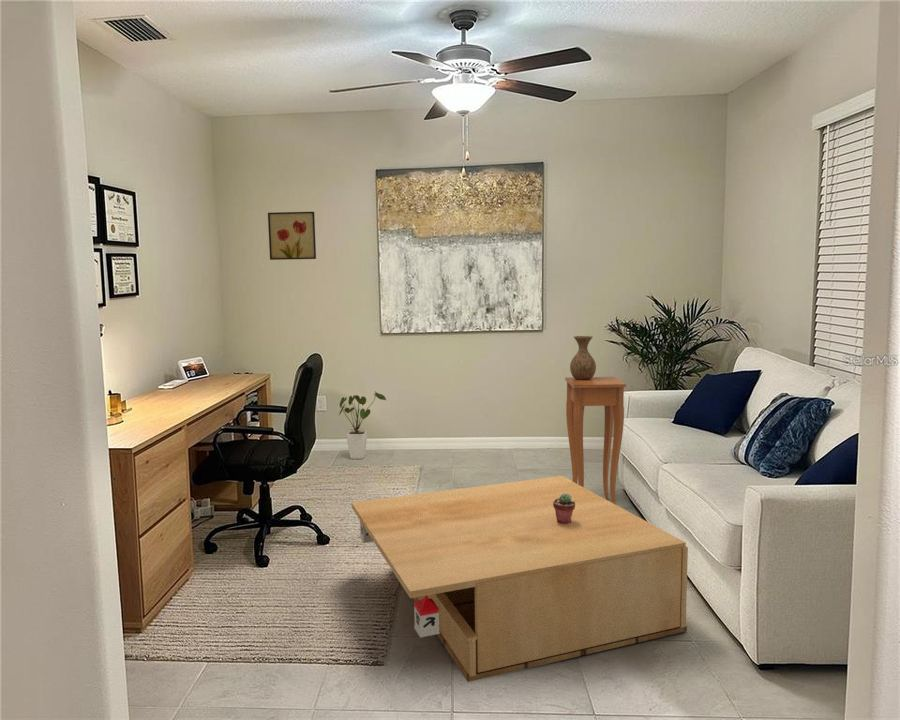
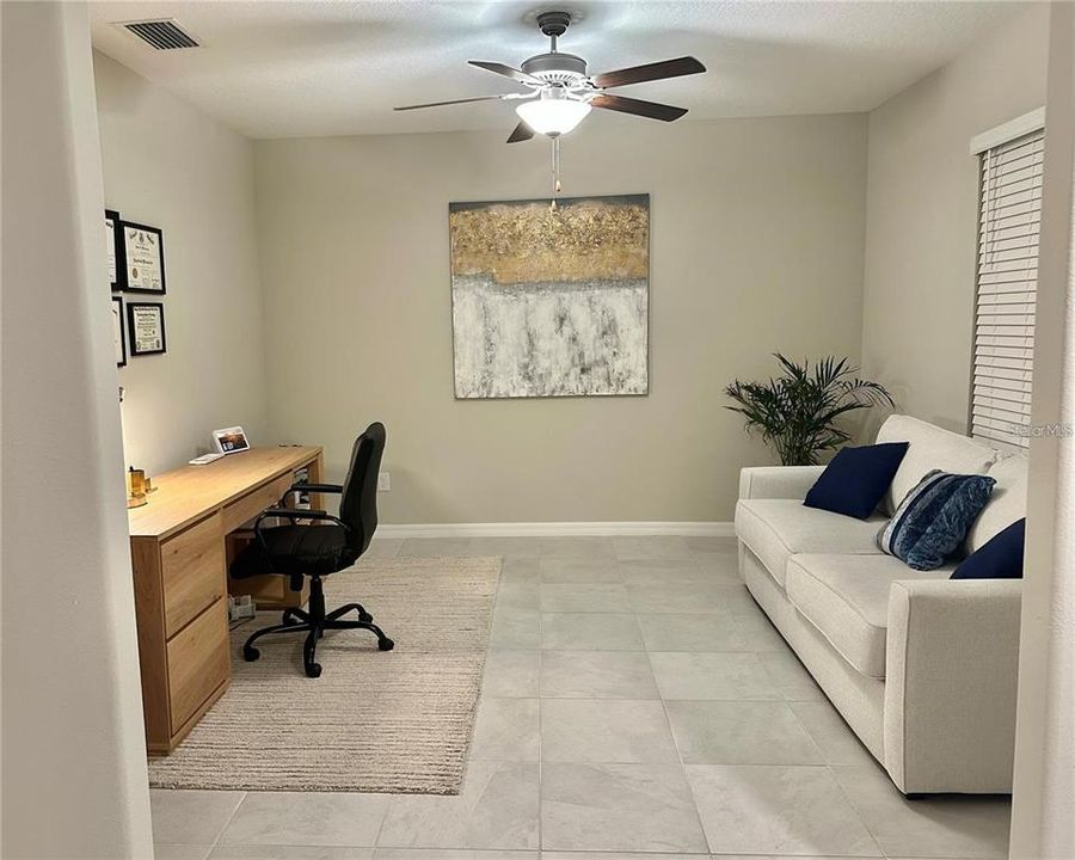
- coffee table [351,475,689,683]
- vase [569,335,597,380]
- side table [564,376,627,505]
- house plant [338,390,387,460]
- potted succulent [553,493,575,524]
- wall art [267,211,317,261]
